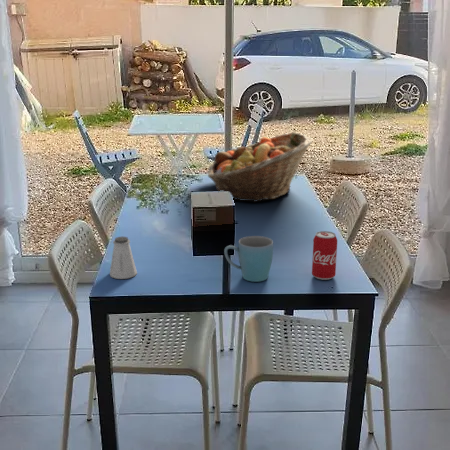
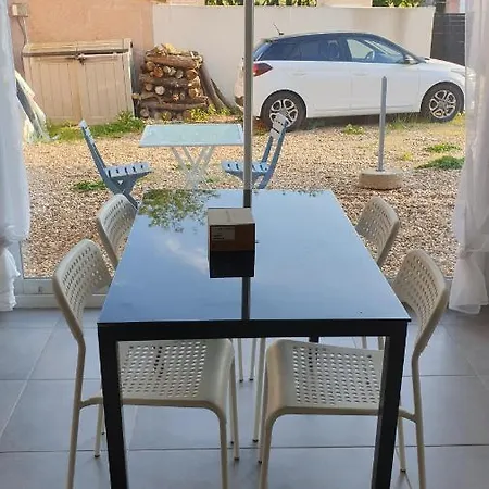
- saltshaker [109,236,138,280]
- fruit basket [207,131,314,203]
- mug [223,235,274,283]
- beverage can [311,230,338,281]
